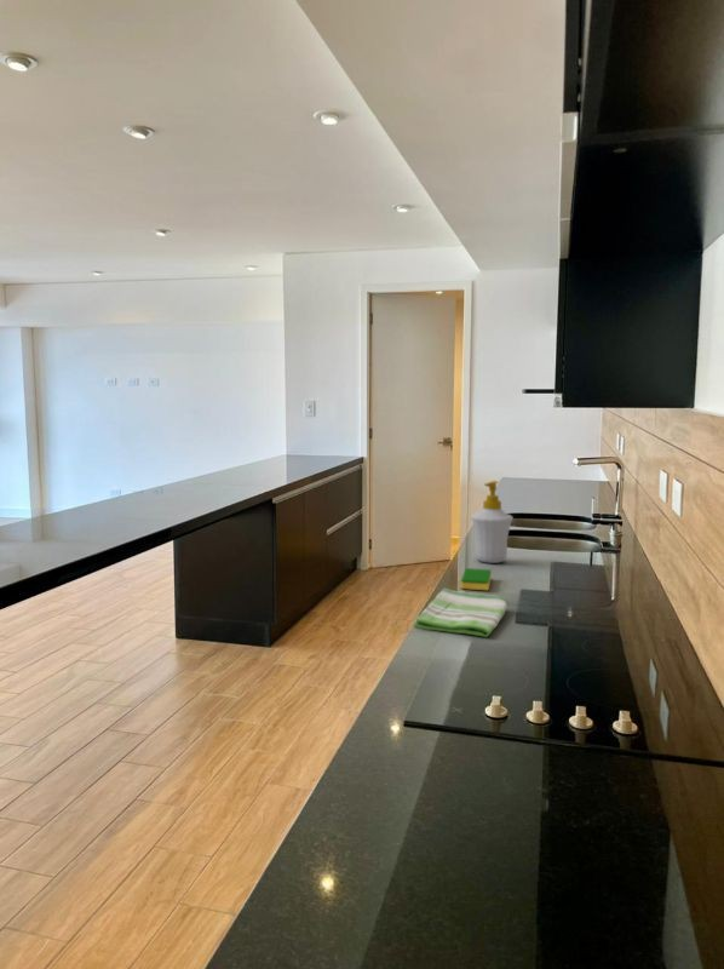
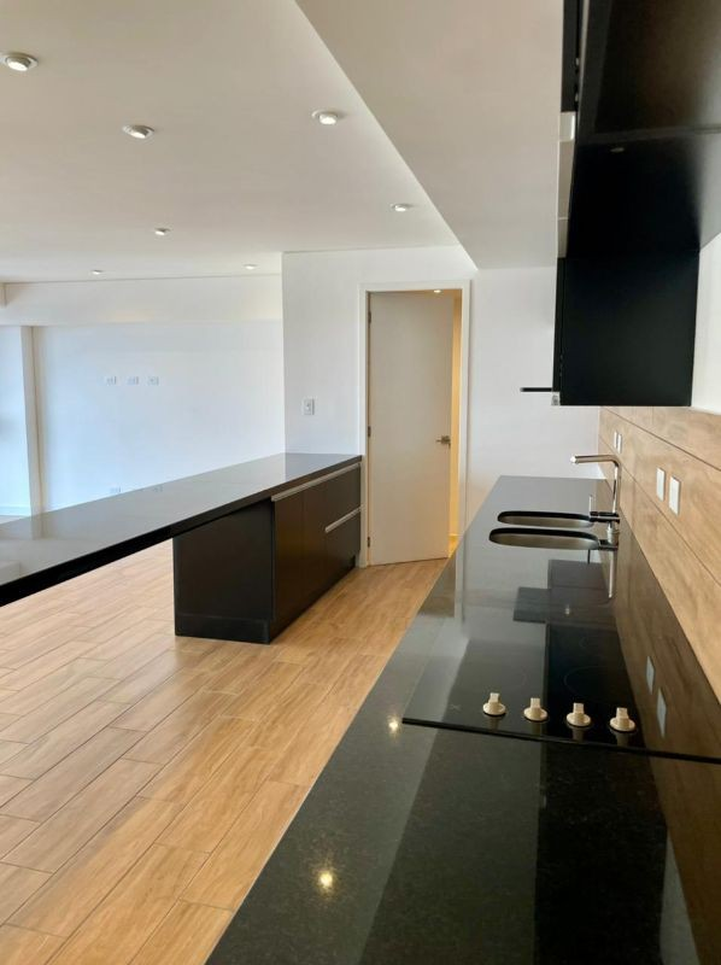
- soap bottle [470,480,515,564]
- dish sponge [460,567,493,591]
- dish towel [413,587,510,638]
